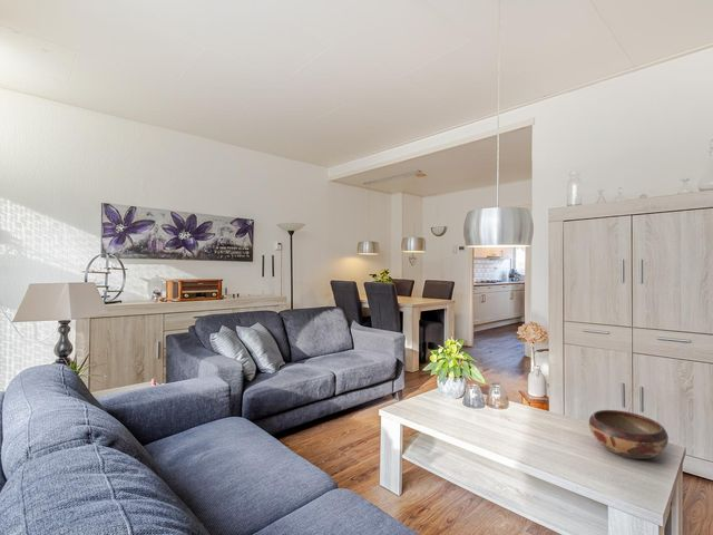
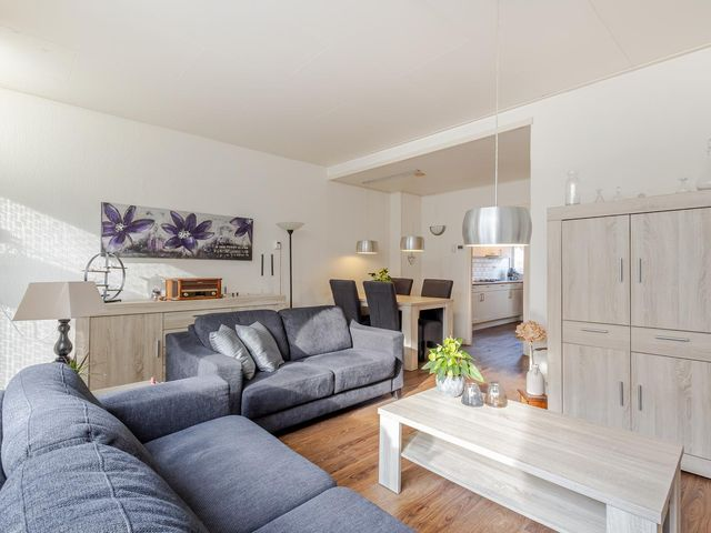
- decorative bowl [588,409,670,460]
